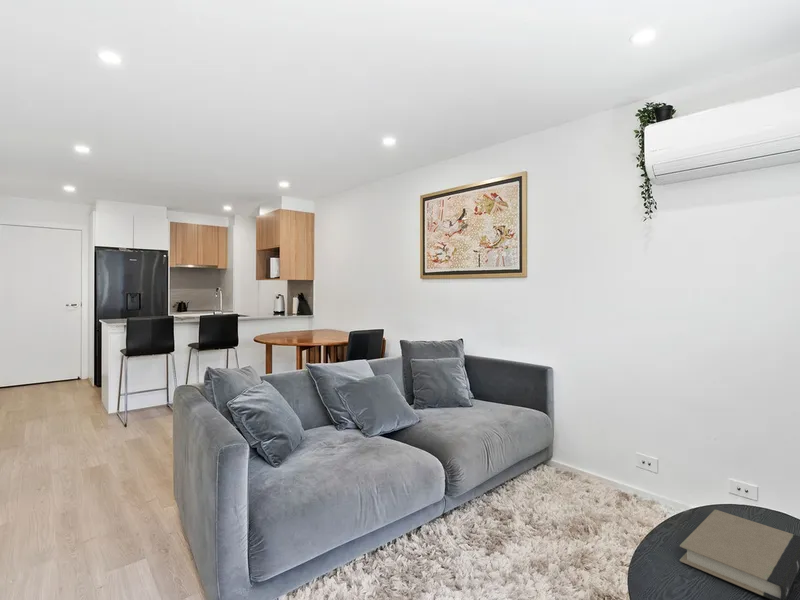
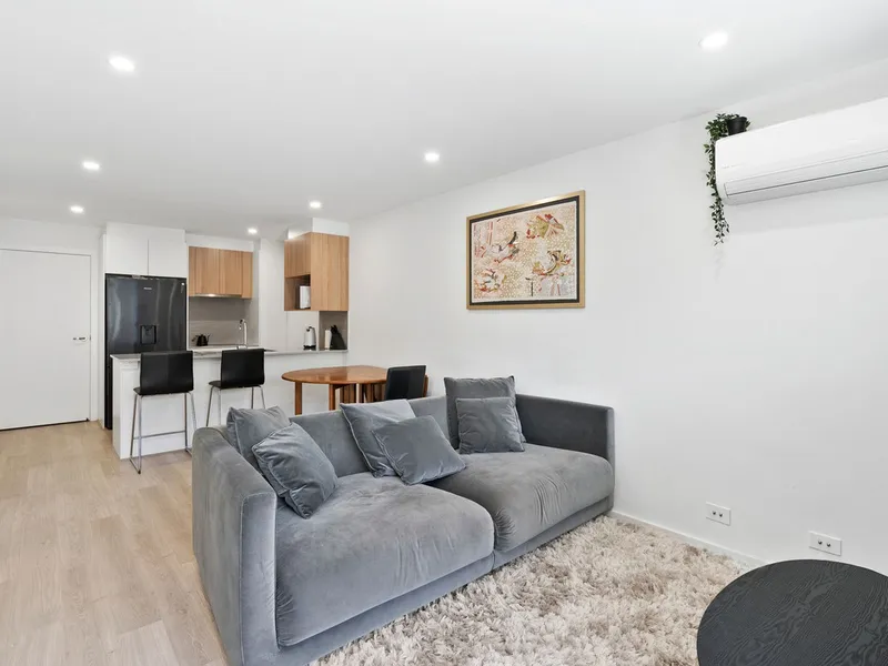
- book [679,509,800,600]
